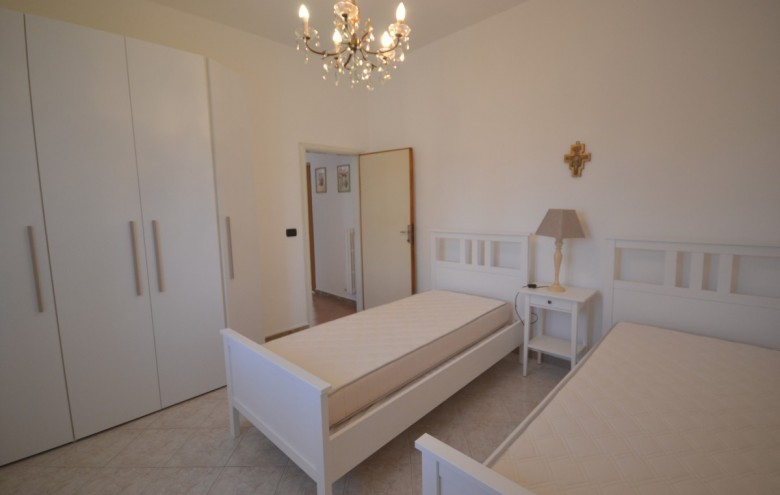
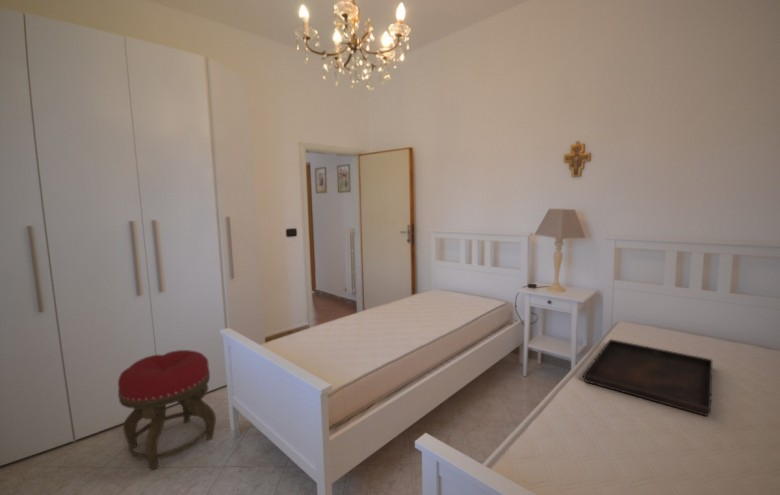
+ serving tray [582,338,713,417]
+ stool [117,349,217,470]
